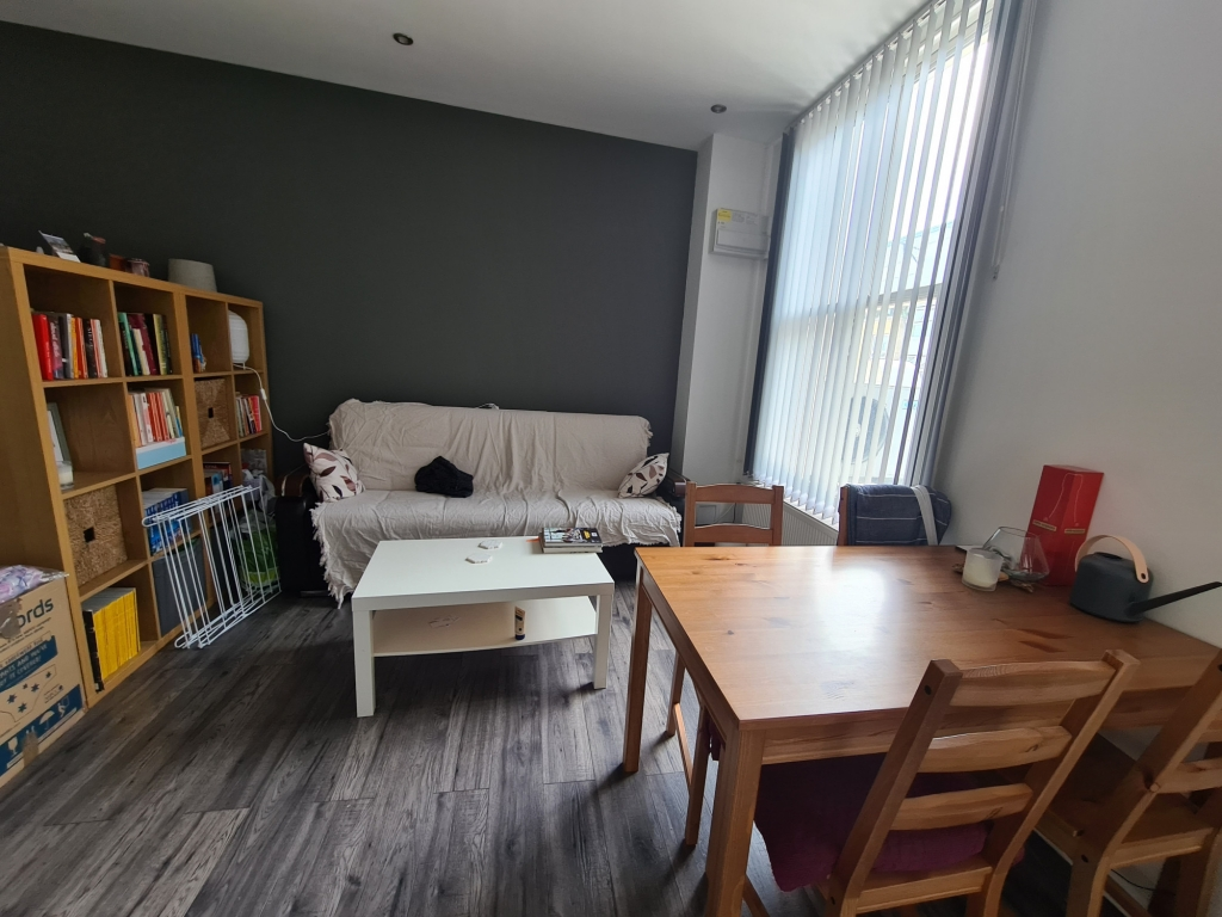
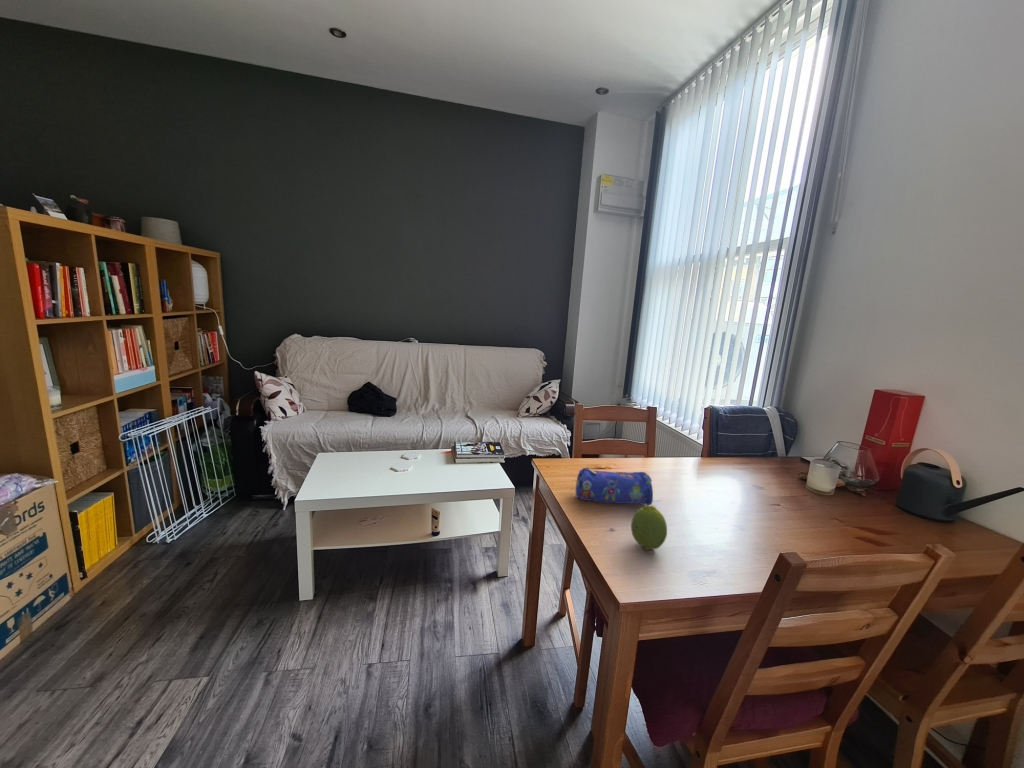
+ pencil case [575,466,654,506]
+ fruit [630,504,668,551]
